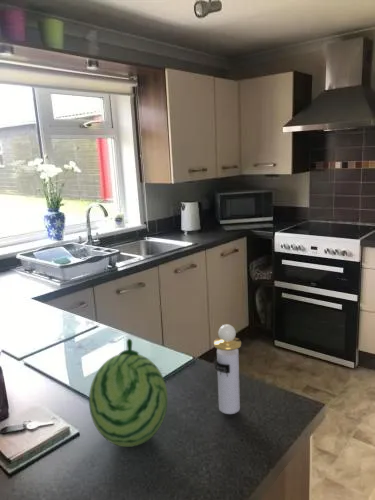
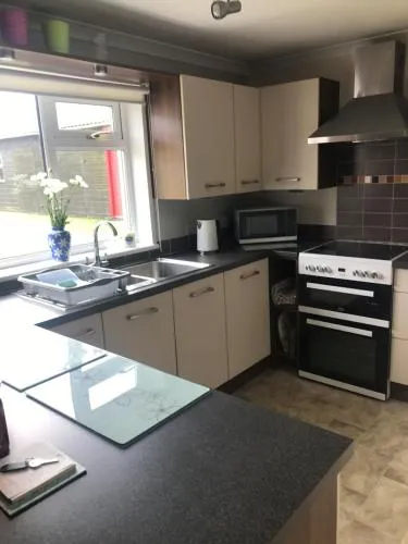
- fruit [88,338,169,448]
- perfume bottle [213,323,242,415]
